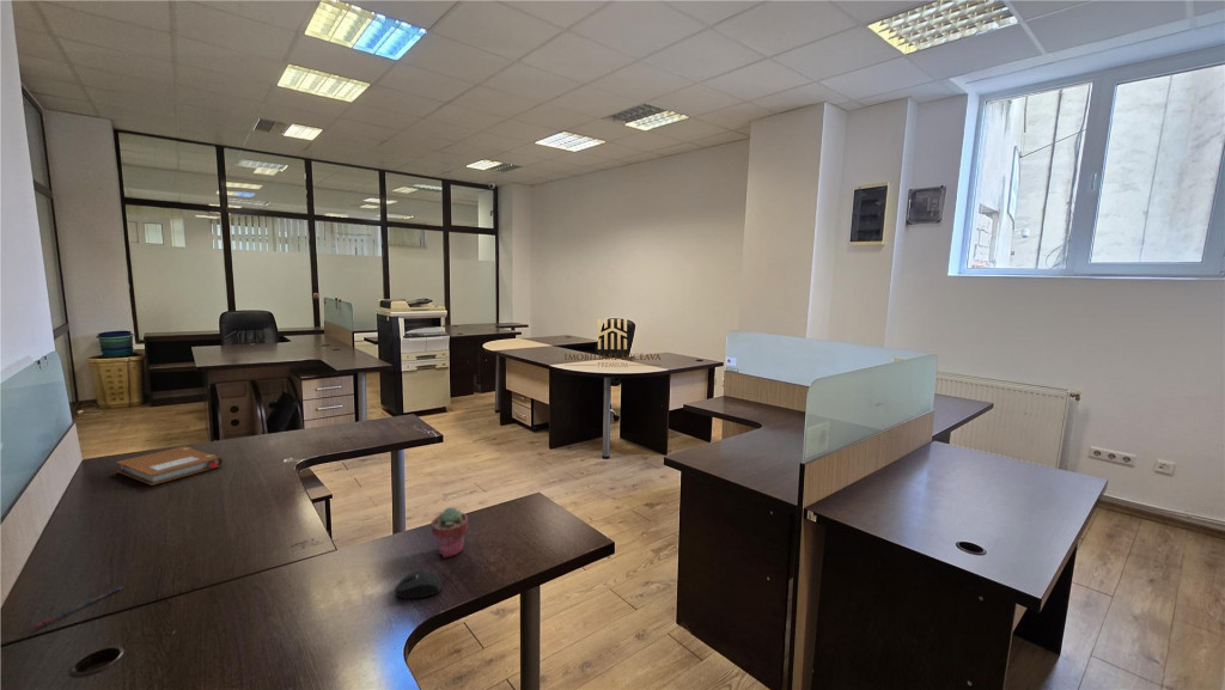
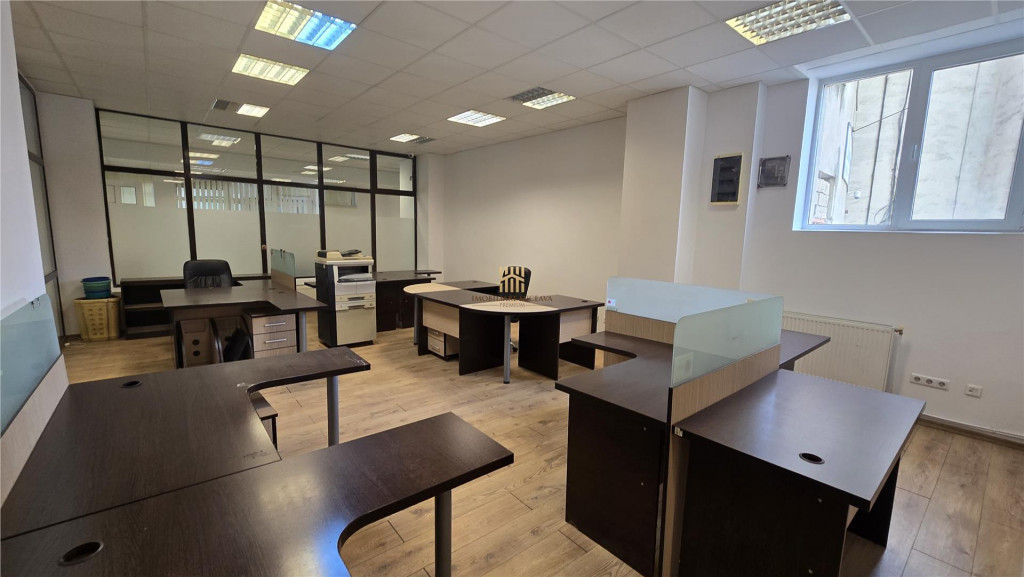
- mouse [394,569,443,599]
- pen [31,586,124,630]
- notebook [115,445,224,487]
- potted succulent [429,506,469,558]
